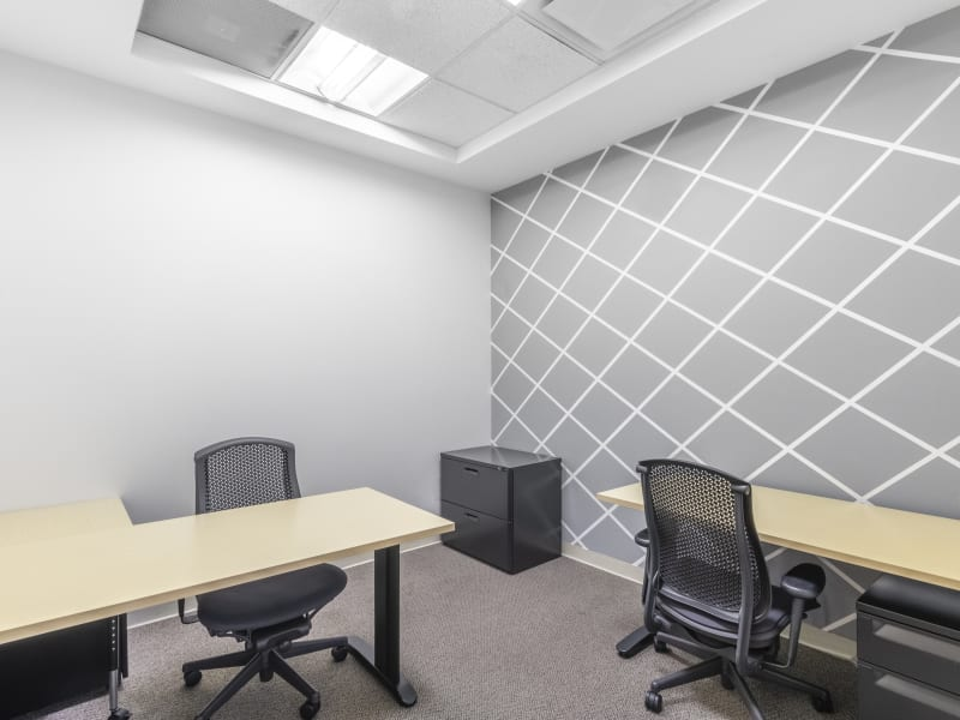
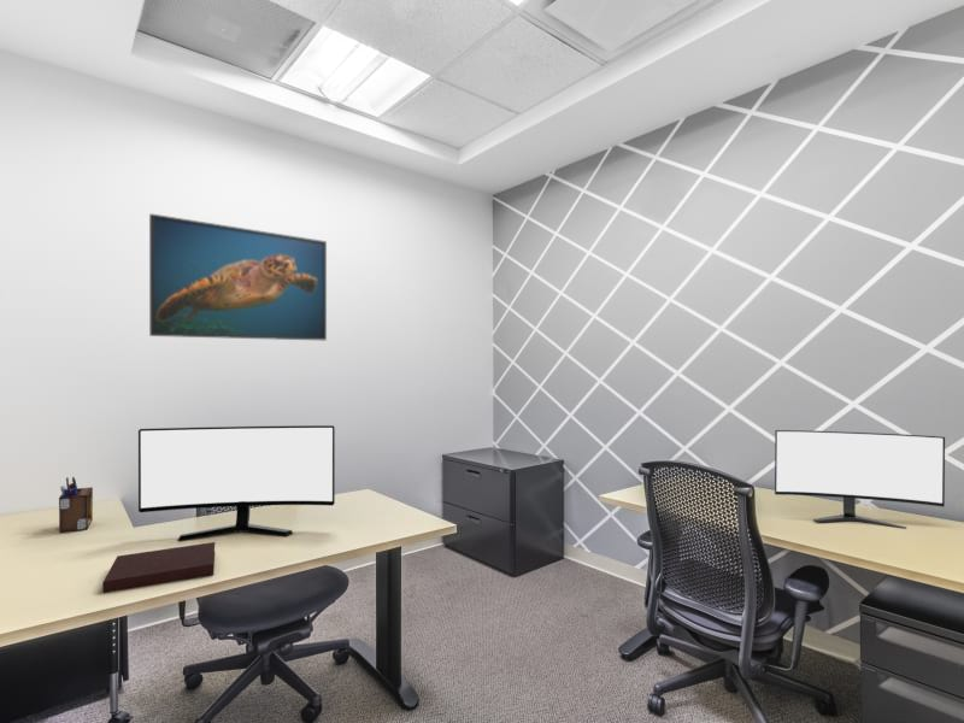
+ notebook [101,541,216,594]
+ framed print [148,212,328,342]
+ monitor [137,424,336,542]
+ monitor [774,429,946,530]
+ desk organizer [58,476,94,534]
